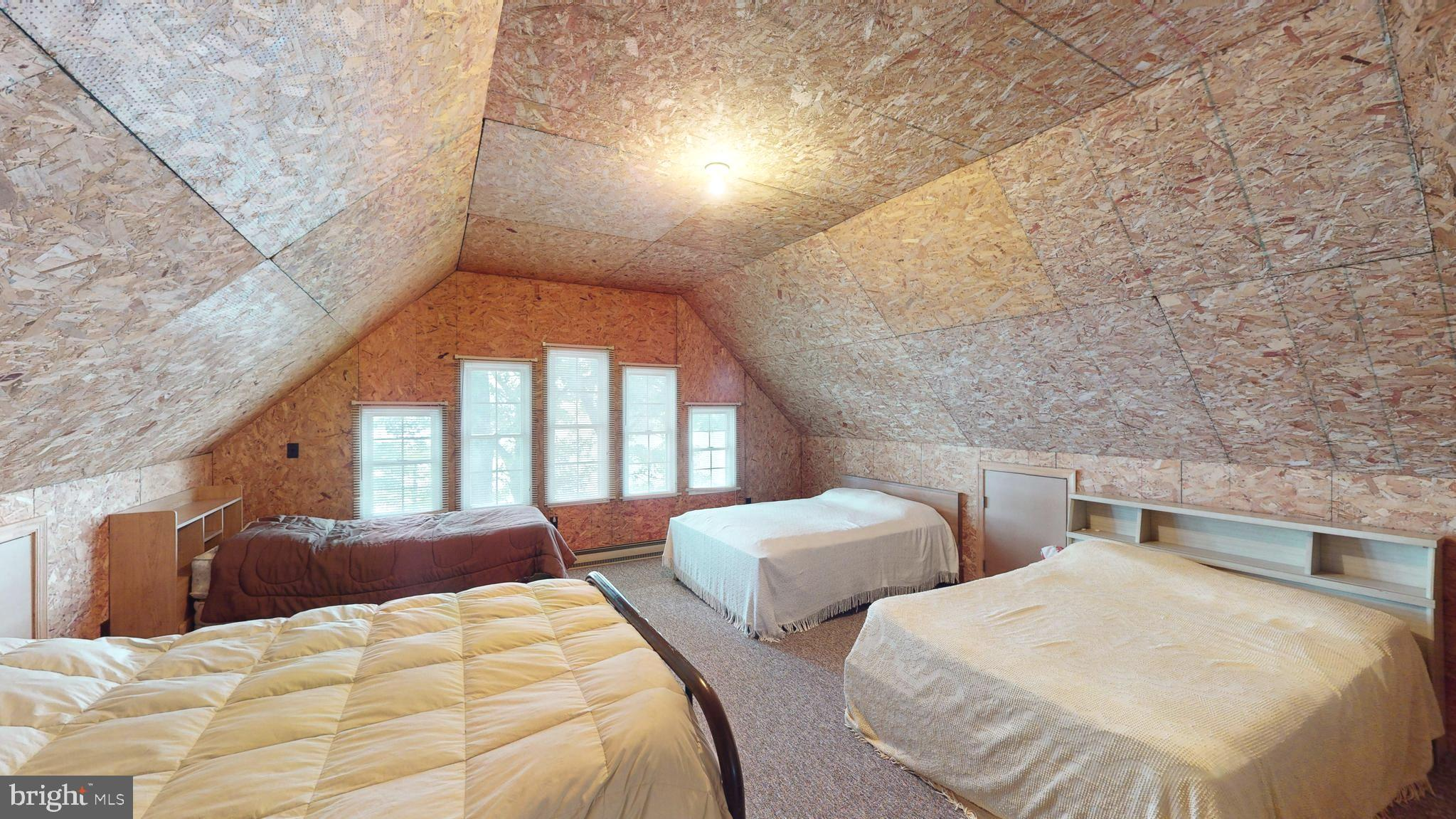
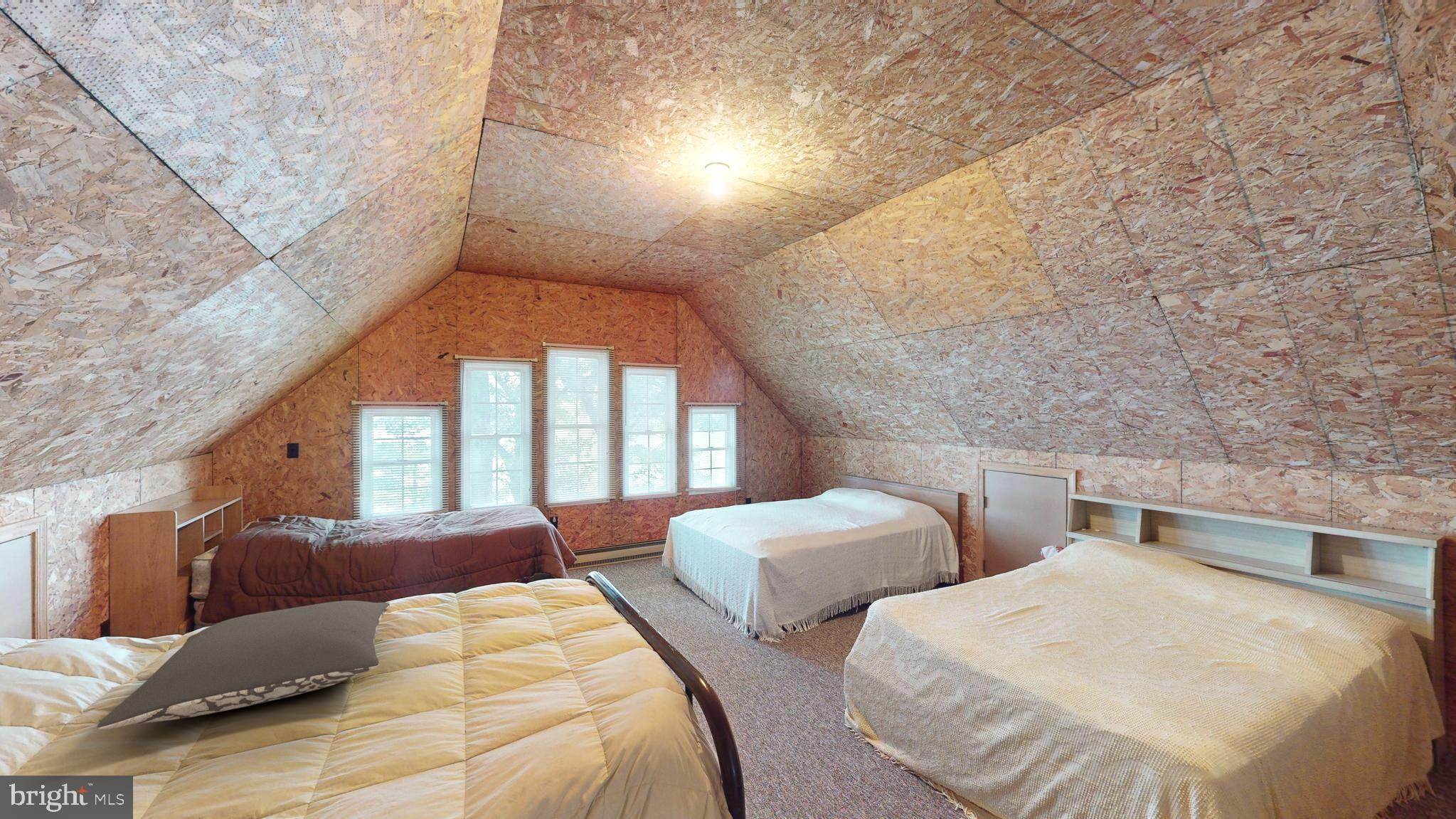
+ pillow [96,600,390,730]
